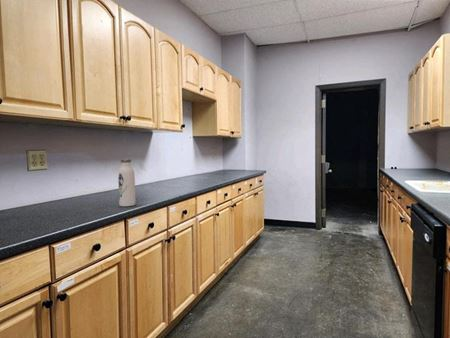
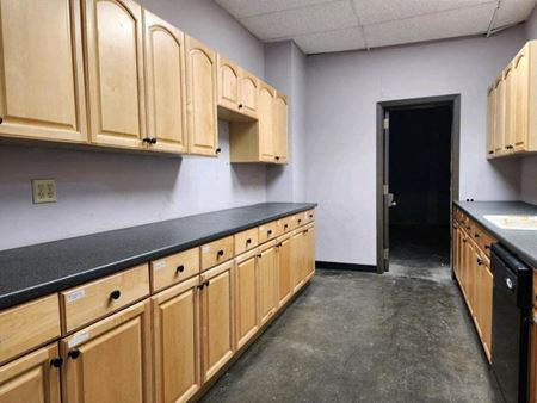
- water bottle [117,158,136,207]
